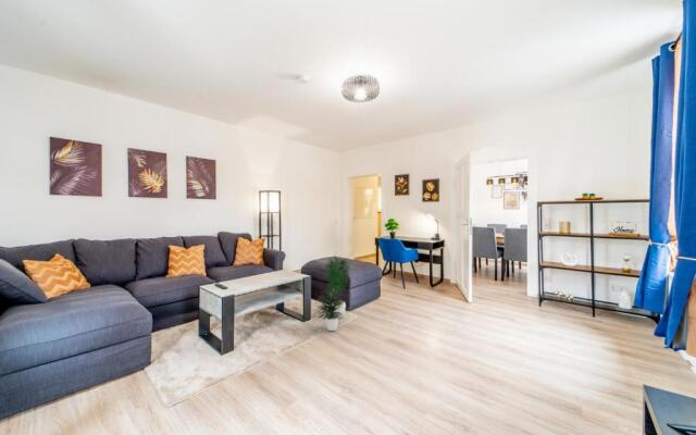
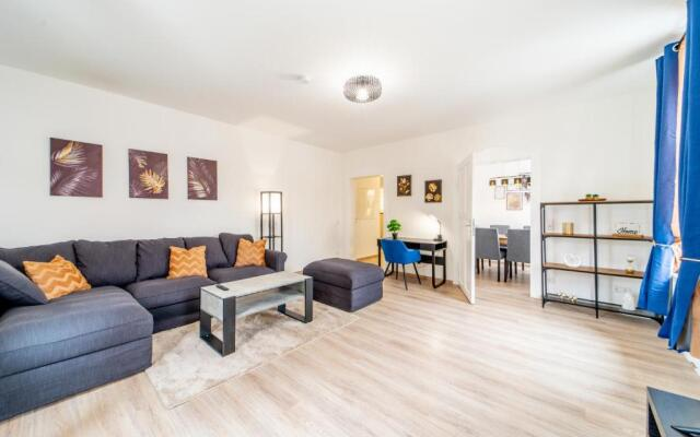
- potted plant [313,254,352,332]
